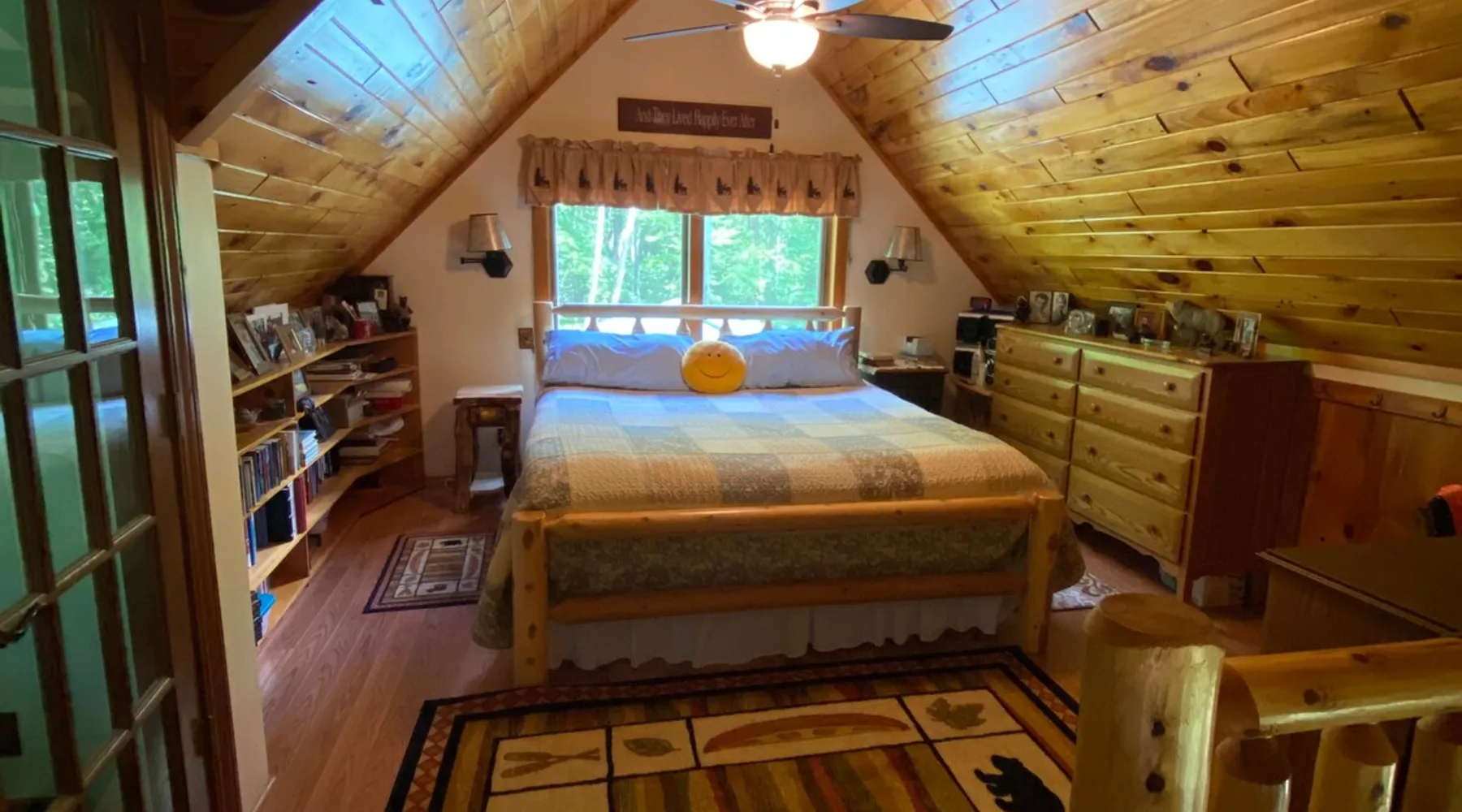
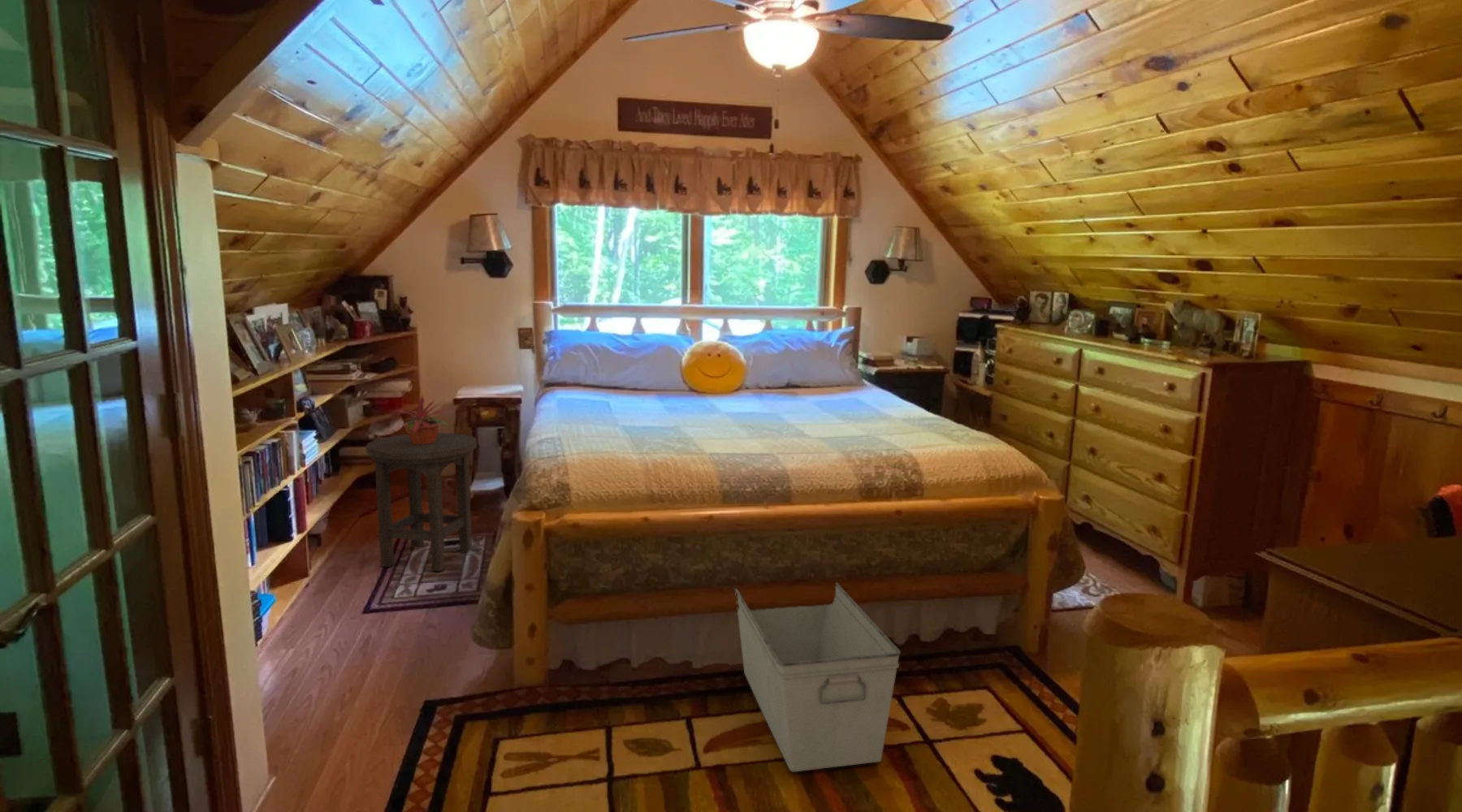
+ storage bin [734,582,902,772]
+ stool [365,432,478,572]
+ potted plant [390,394,454,445]
